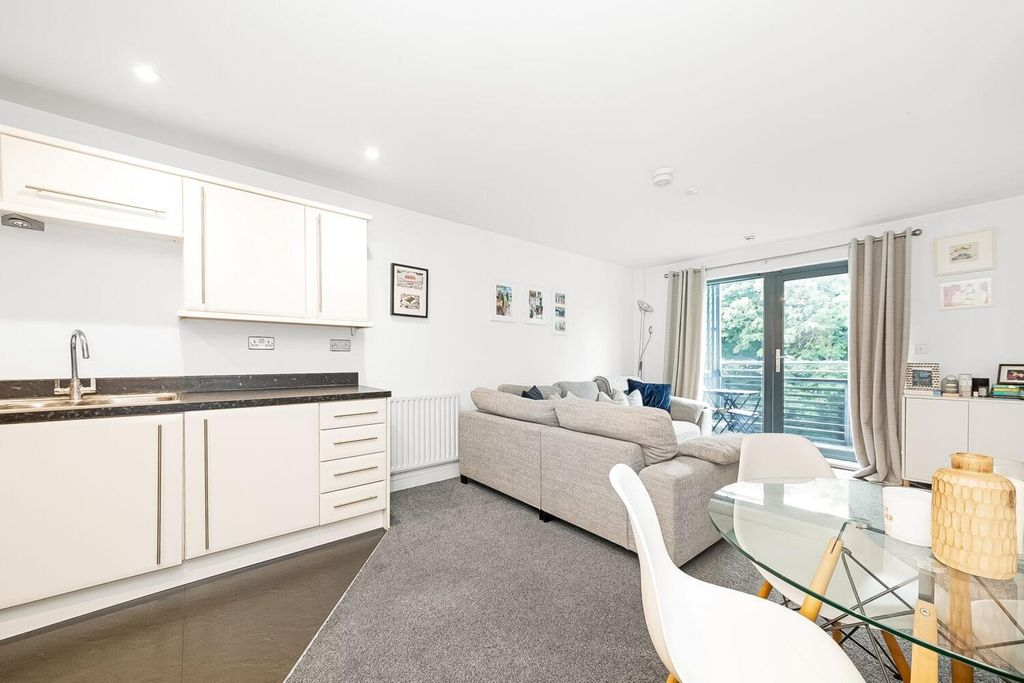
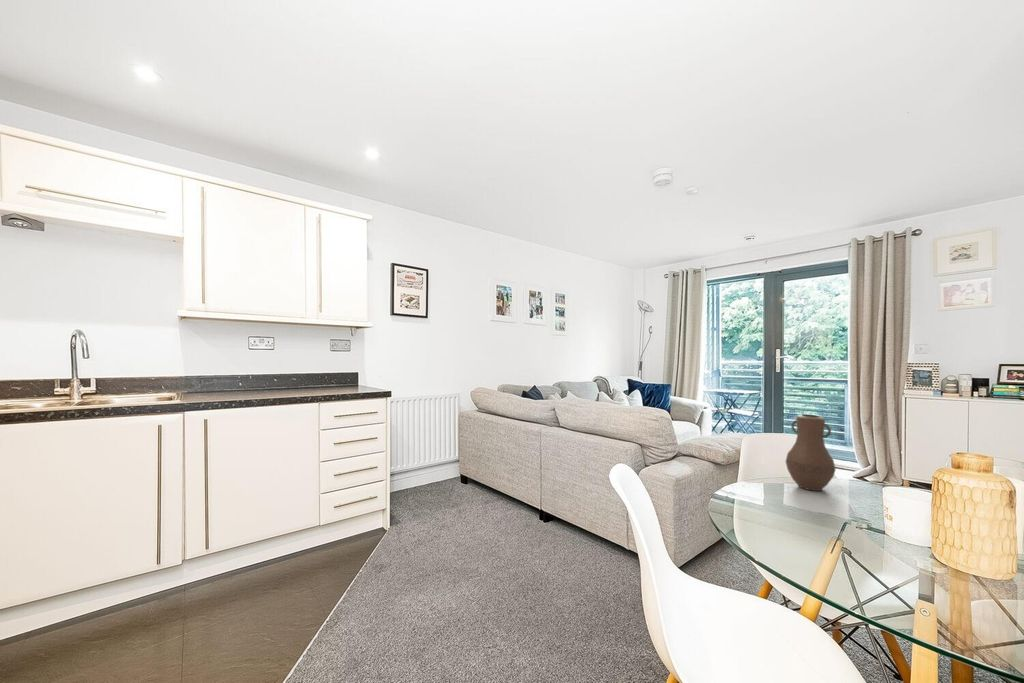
+ vase [785,413,837,492]
